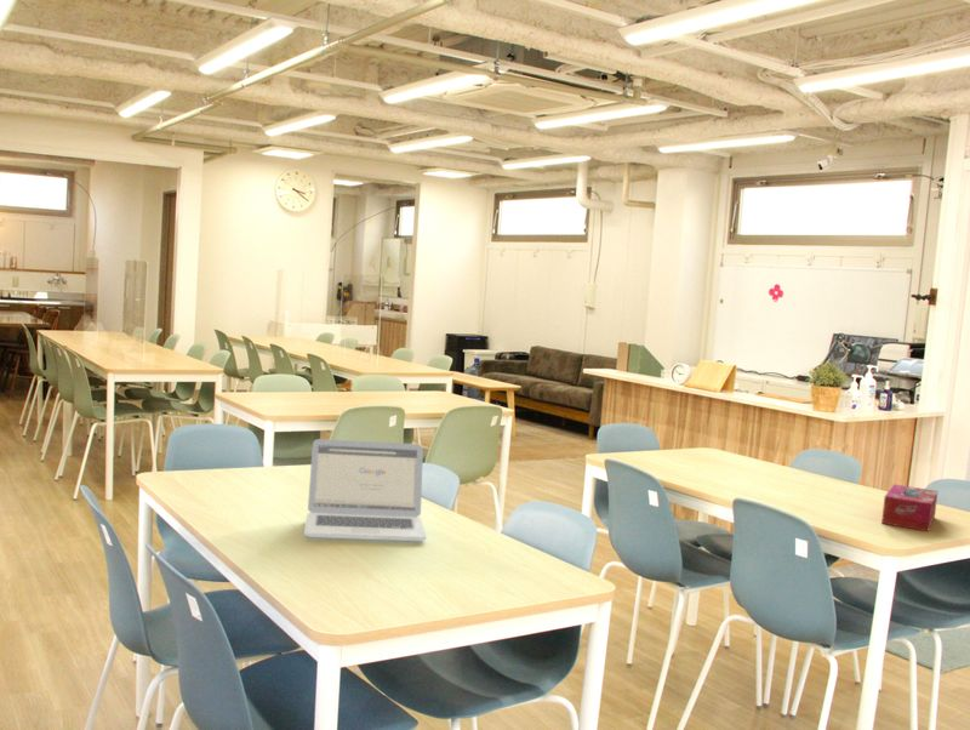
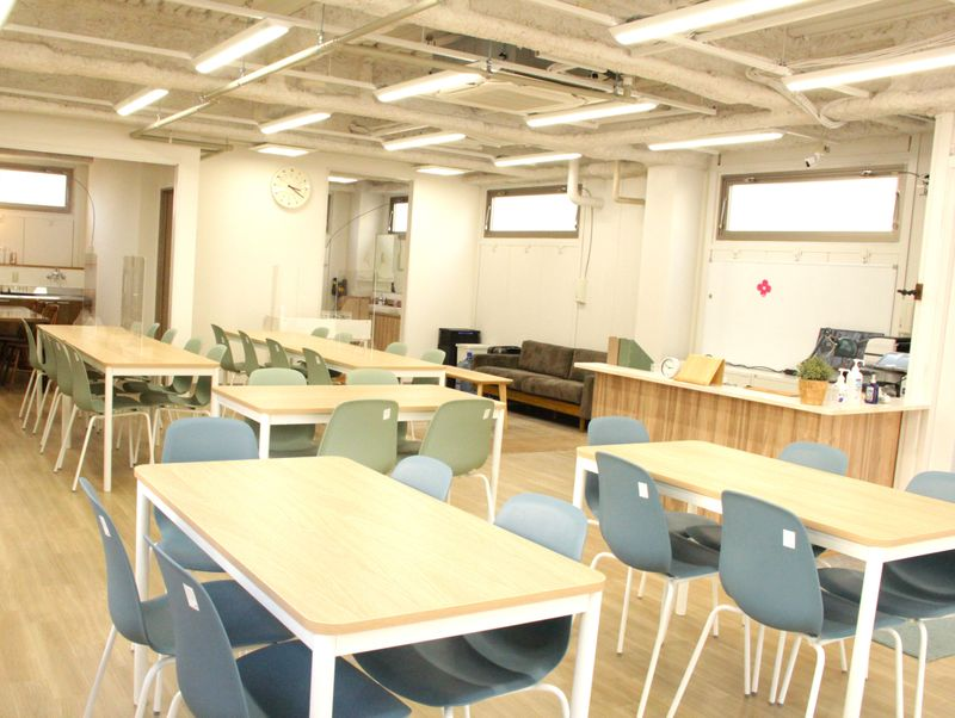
- laptop [303,438,427,542]
- tissue box [880,483,938,532]
